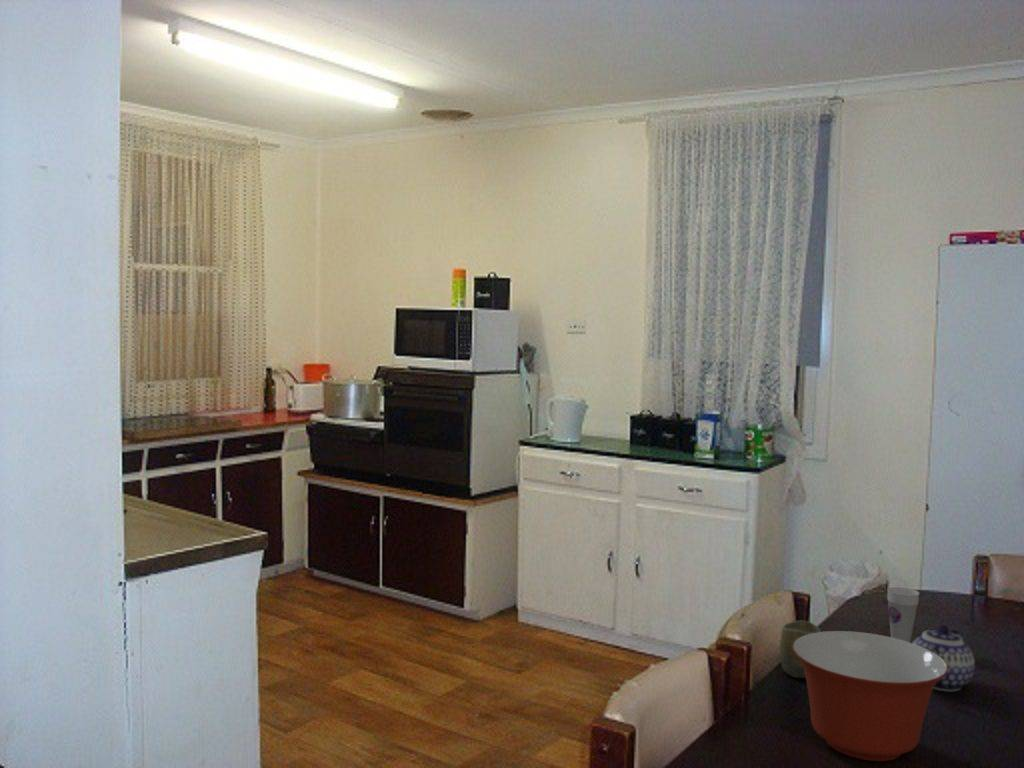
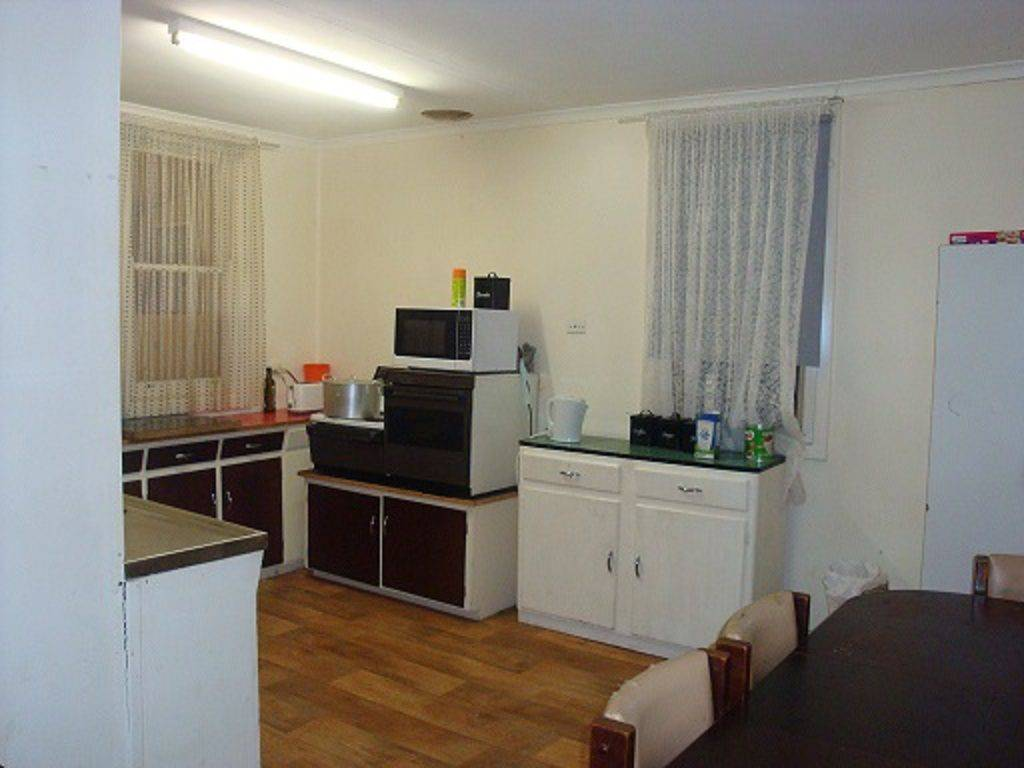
- mixing bowl [792,630,948,762]
- teapot [911,624,976,692]
- cup [779,620,822,679]
- cup [886,586,921,643]
